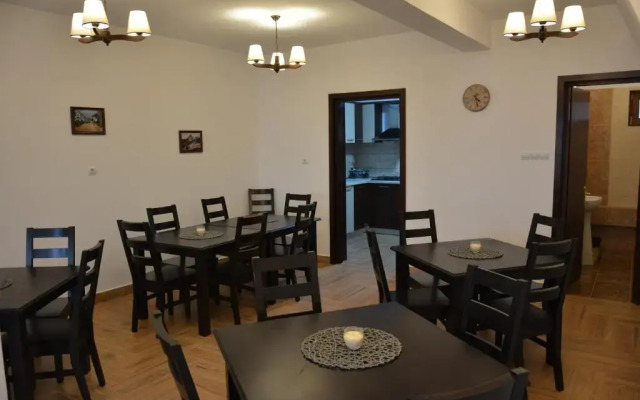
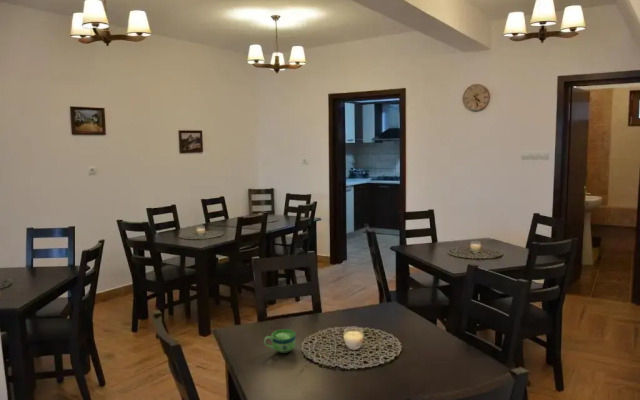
+ cup [263,328,297,354]
